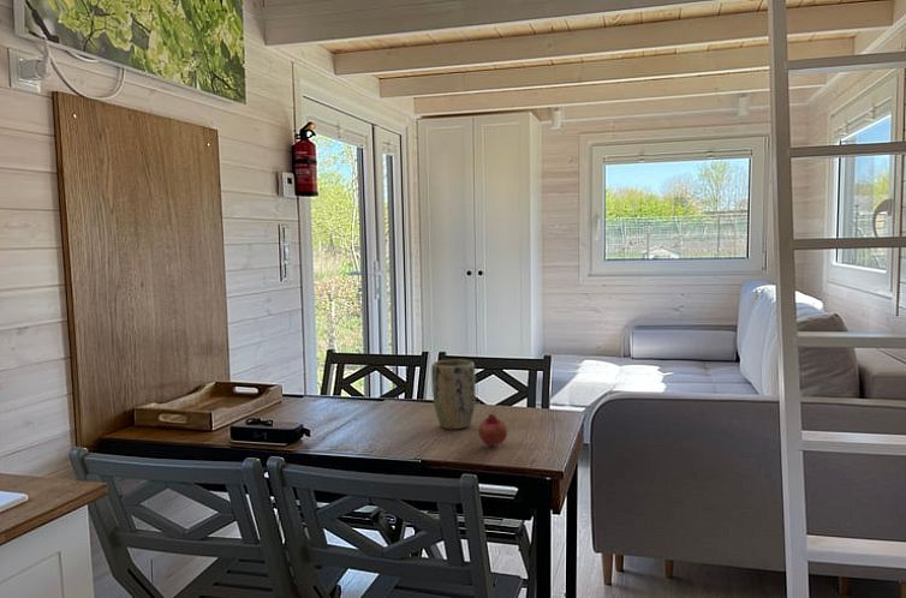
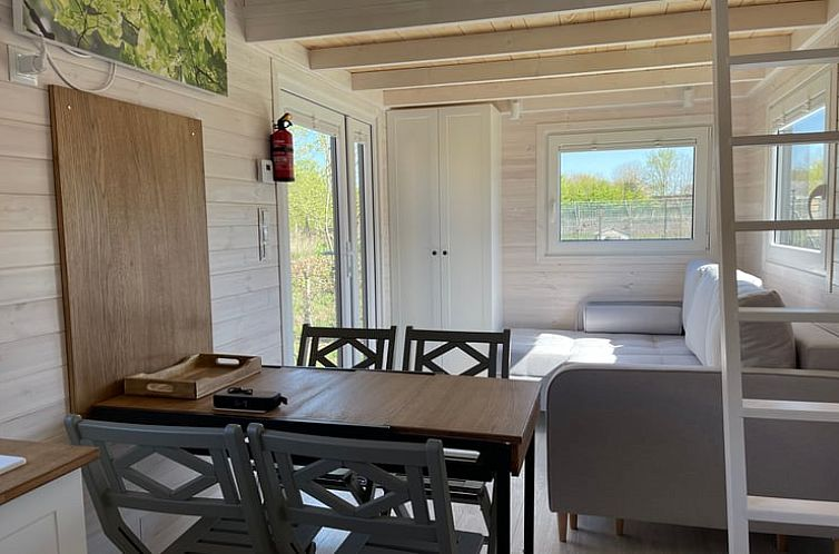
- plant pot [430,359,477,430]
- fruit [477,413,508,447]
